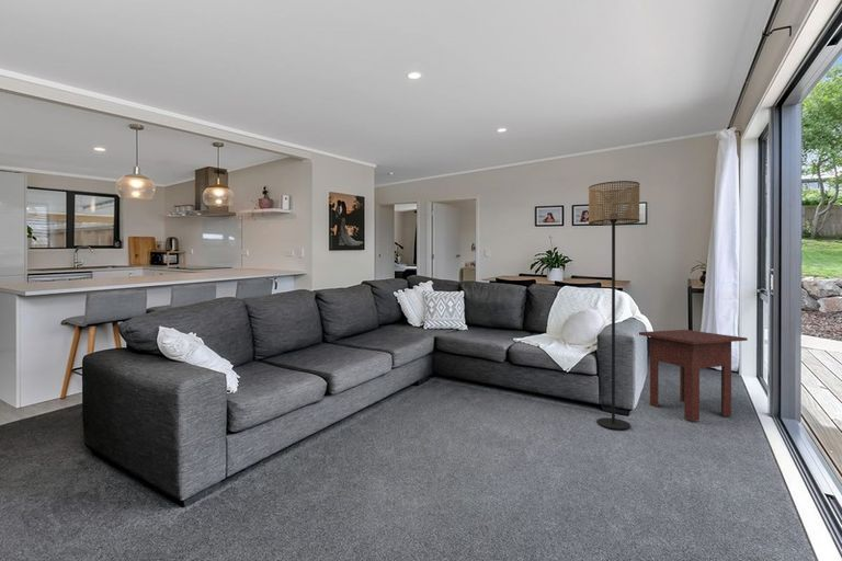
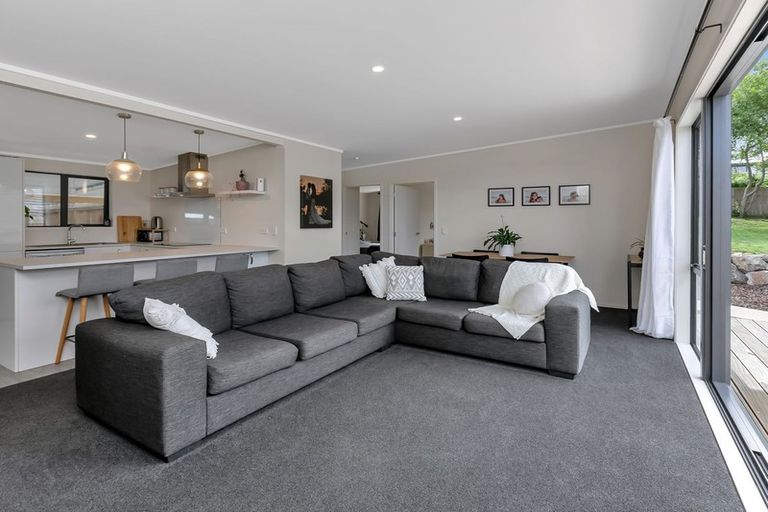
- floor lamp [588,180,641,431]
- side table [638,329,749,422]
